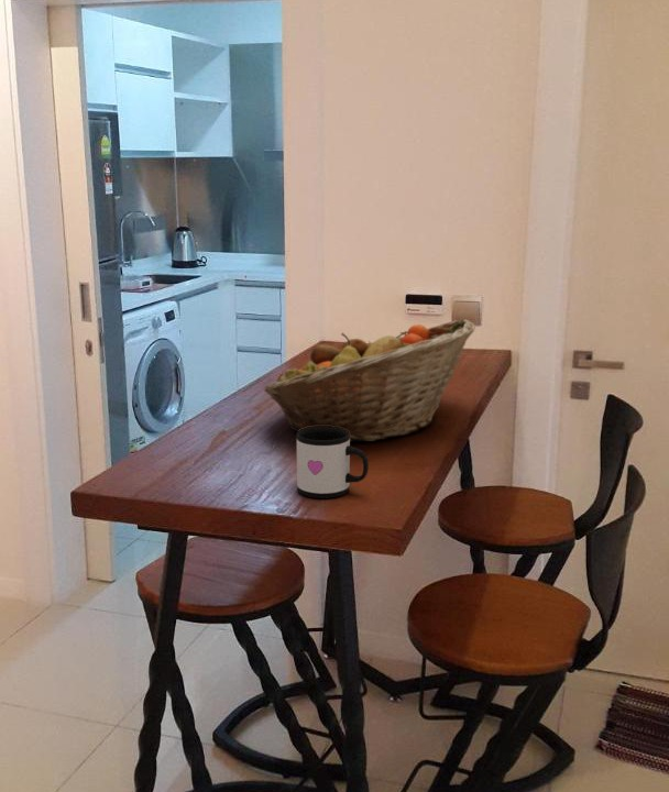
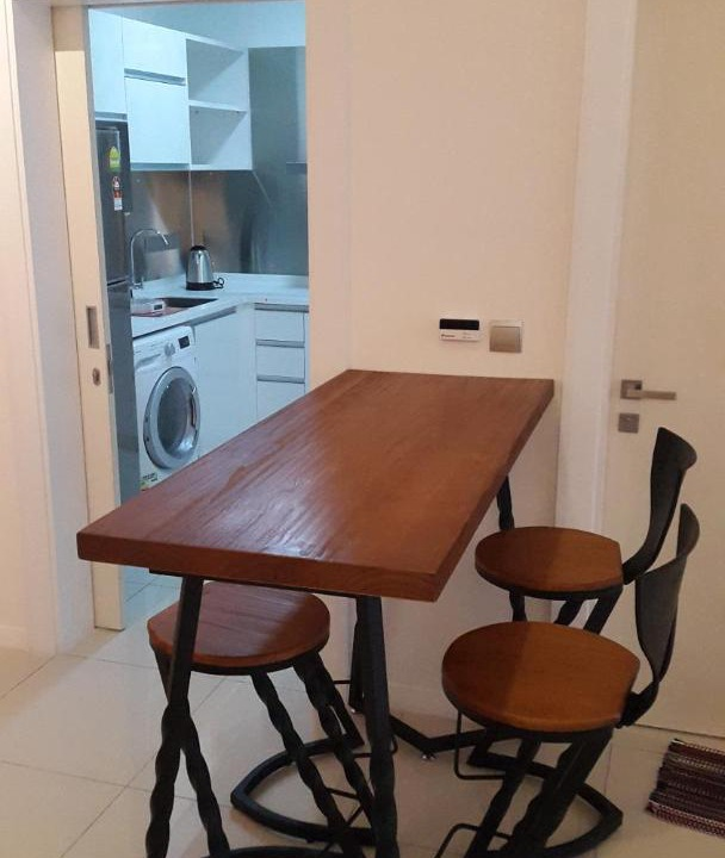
- fruit basket [264,318,476,443]
- mug [296,426,370,499]
